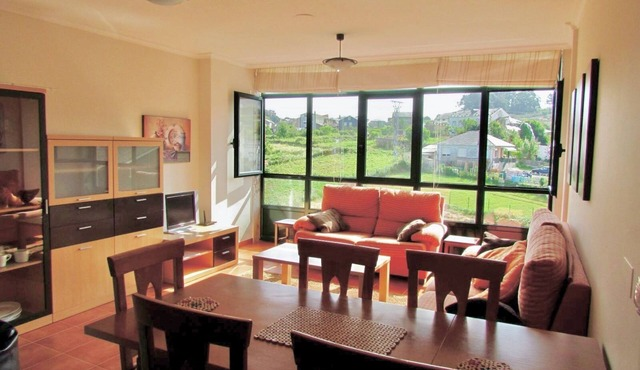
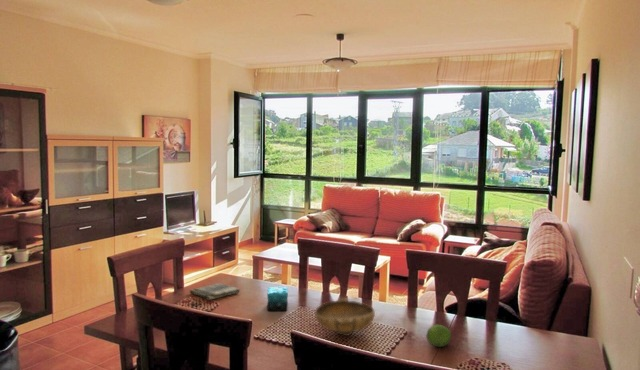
+ bowl [314,297,376,337]
+ candle [266,285,289,312]
+ fruit [425,324,452,348]
+ dish towel [189,282,241,301]
